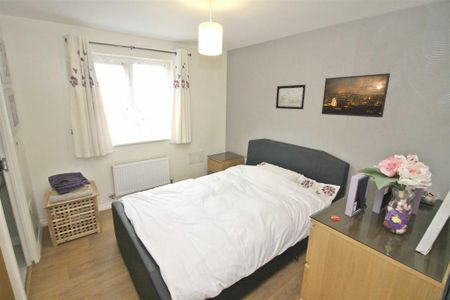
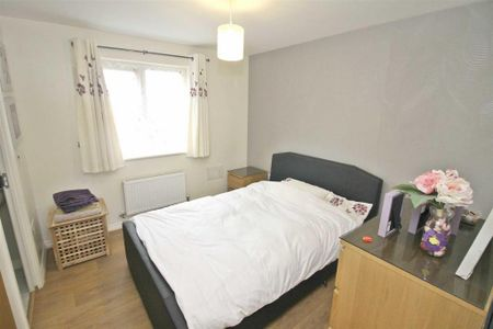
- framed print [321,72,391,118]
- wall art [275,84,307,110]
